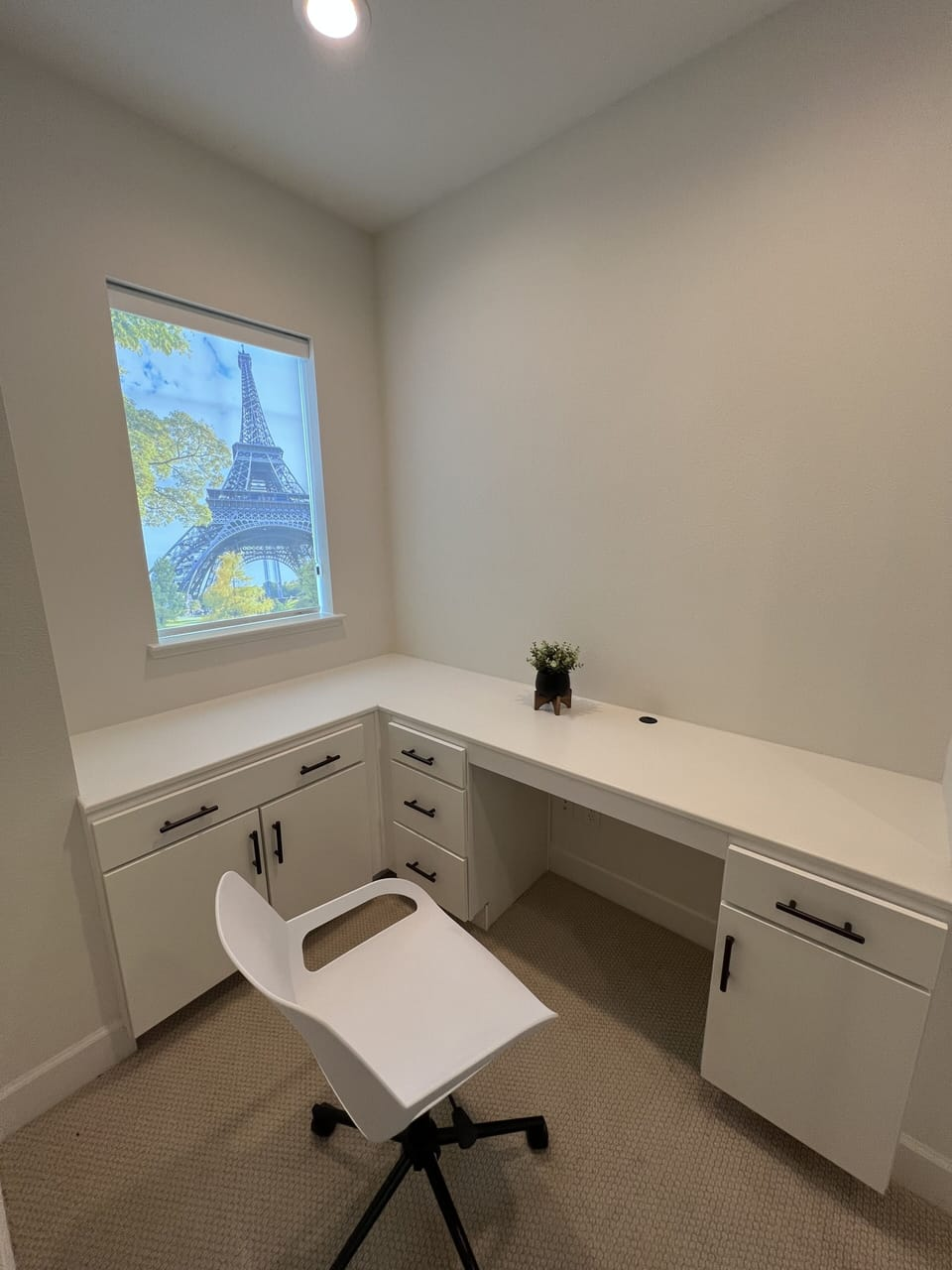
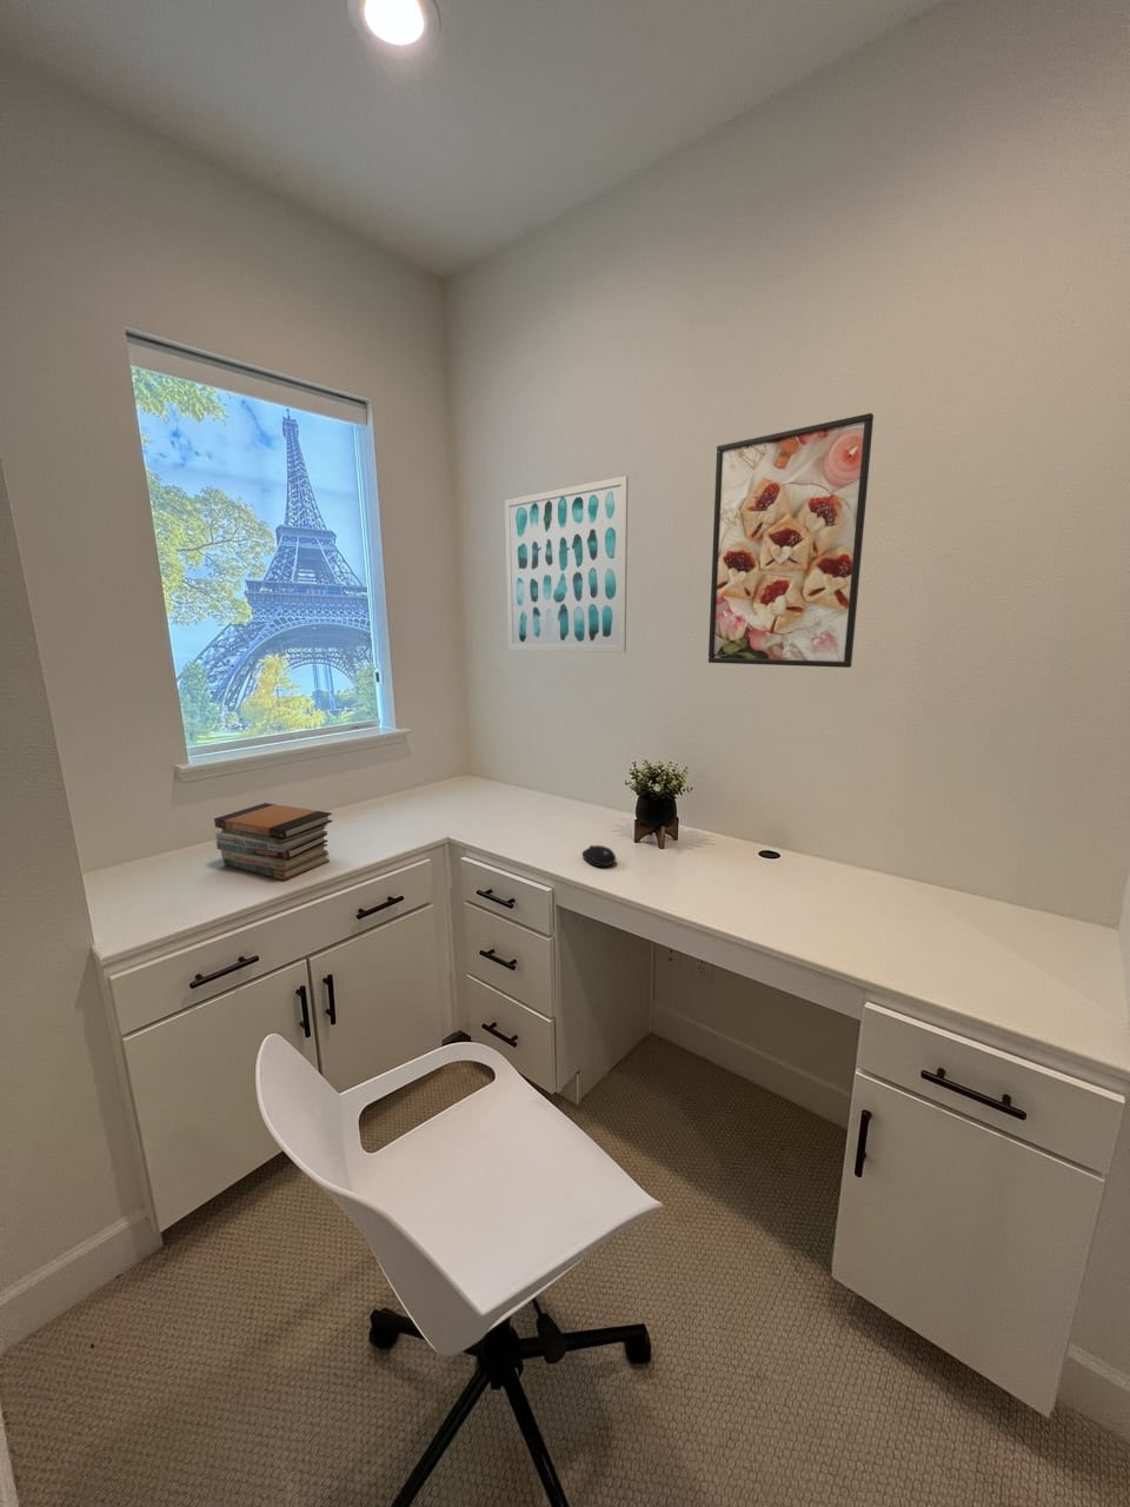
+ computer mouse [582,844,617,867]
+ book stack [212,802,334,880]
+ wall art [503,475,630,654]
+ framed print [707,412,875,669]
